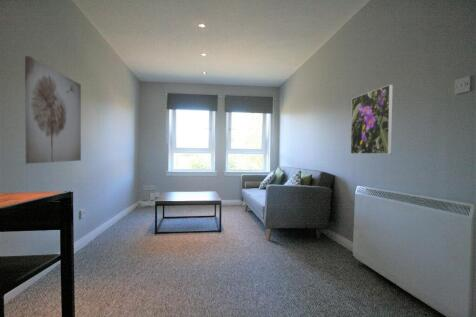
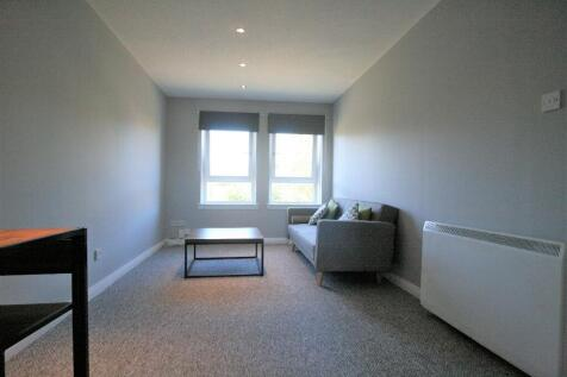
- wall art [24,55,82,165]
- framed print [350,84,394,155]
